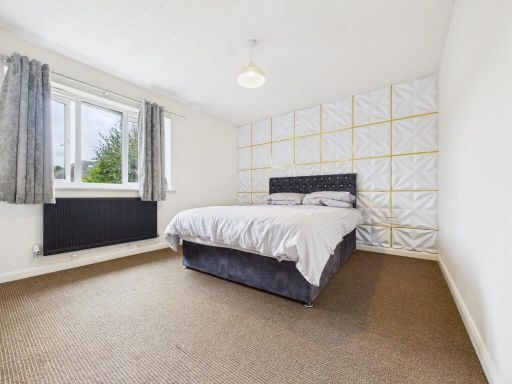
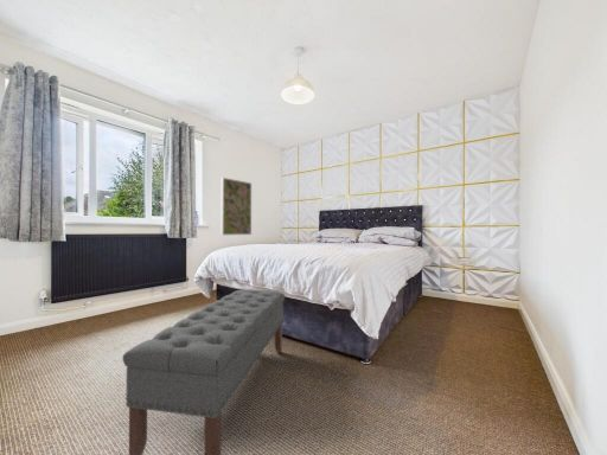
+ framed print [221,177,253,236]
+ bench [122,288,286,455]
